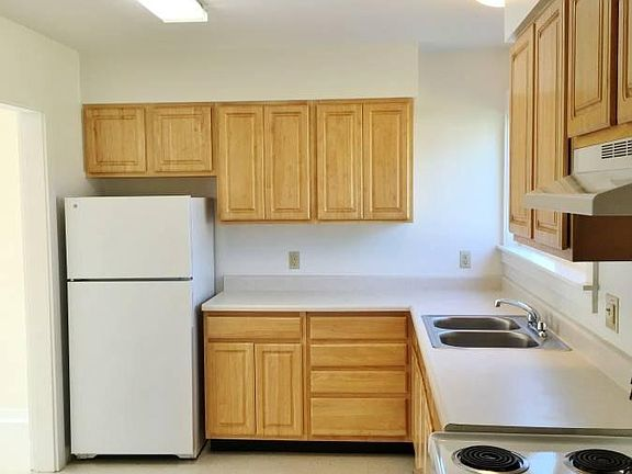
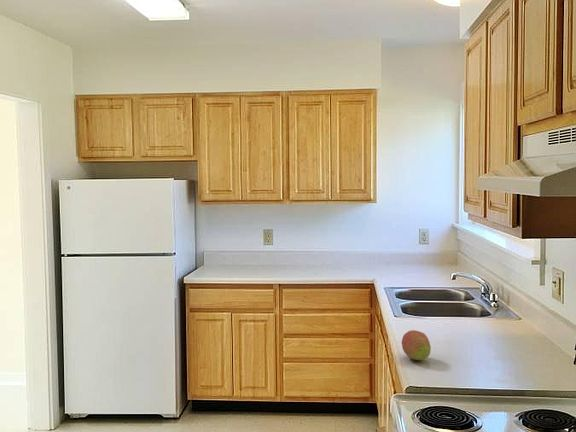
+ fruit [401,329,432,361]
